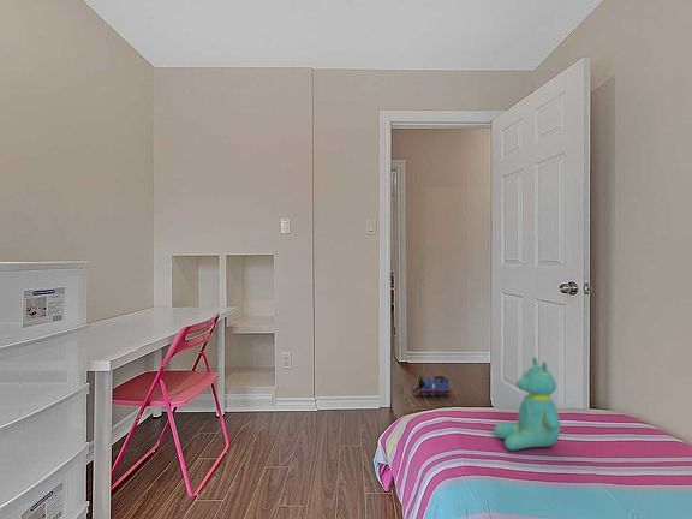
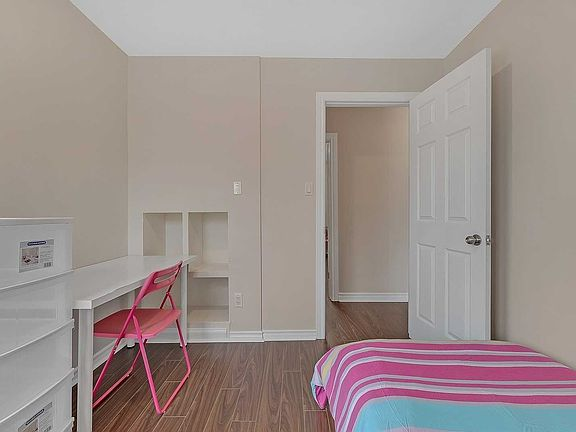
- teddy bear [493,356,561,452]
- toy train [411,375,453,398]
